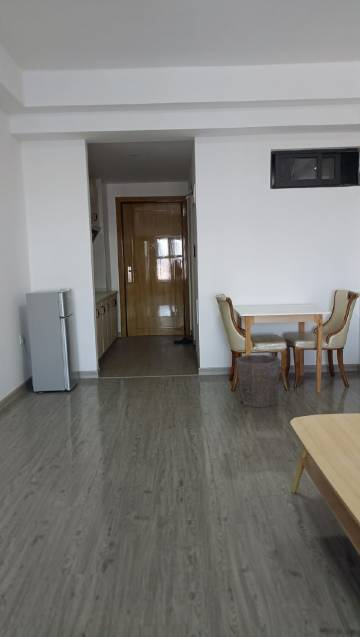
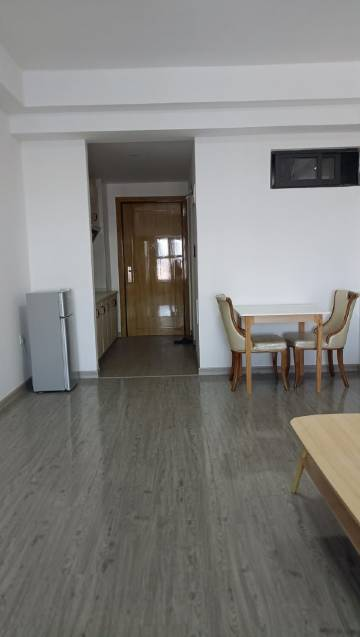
- waste bin [235,354,282,408]
